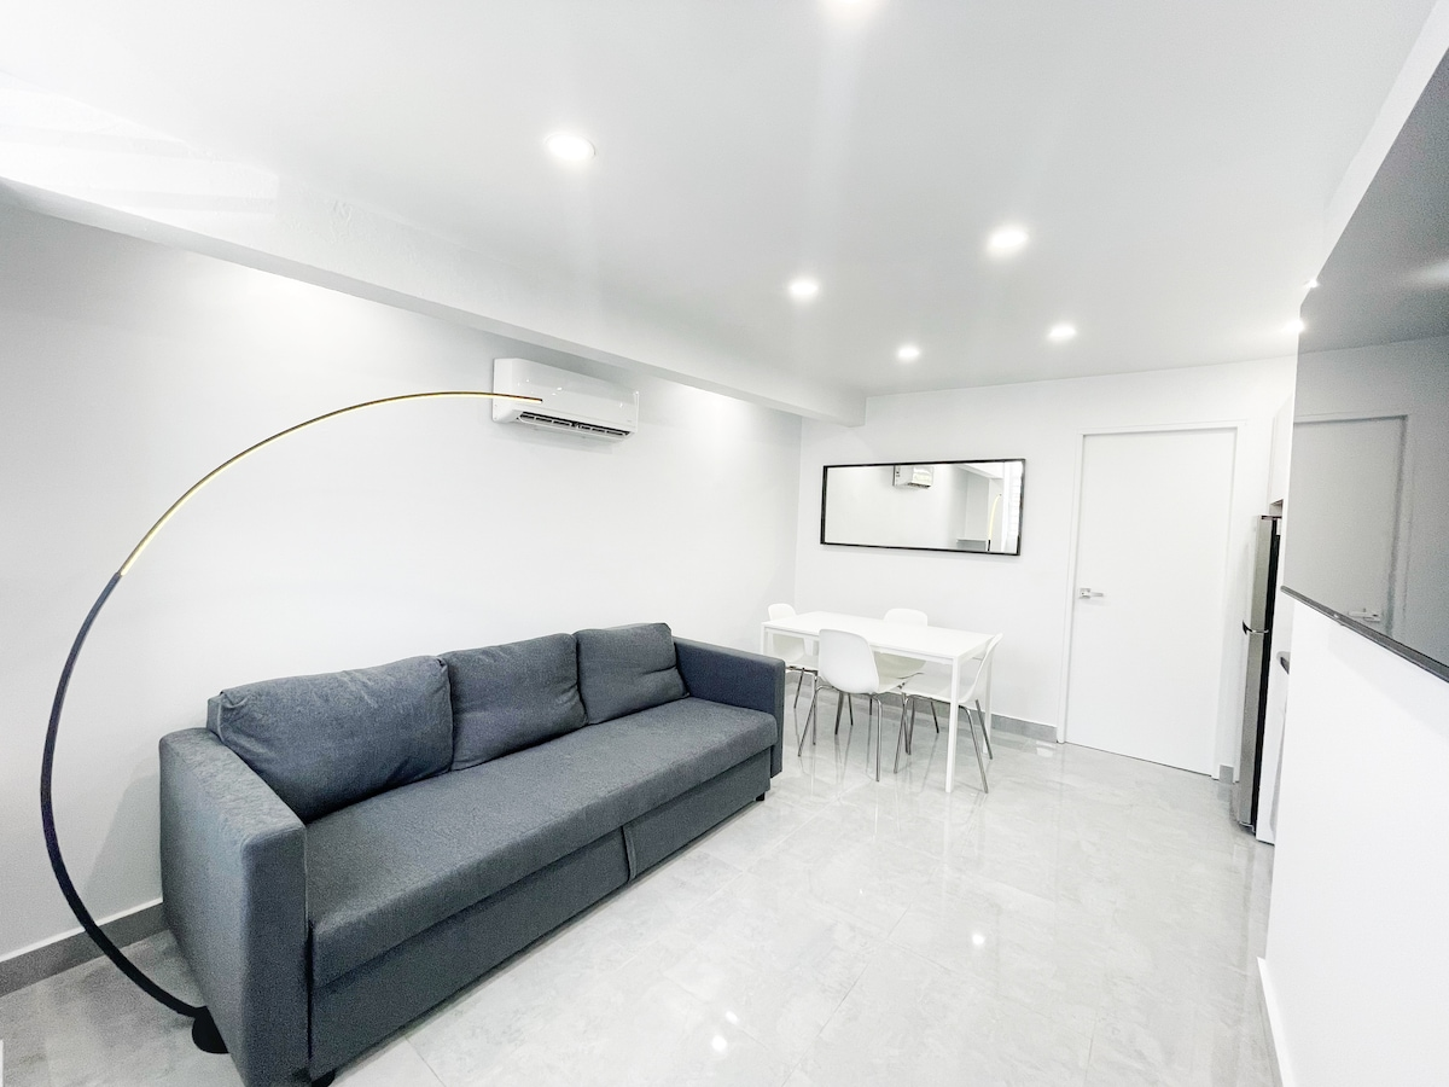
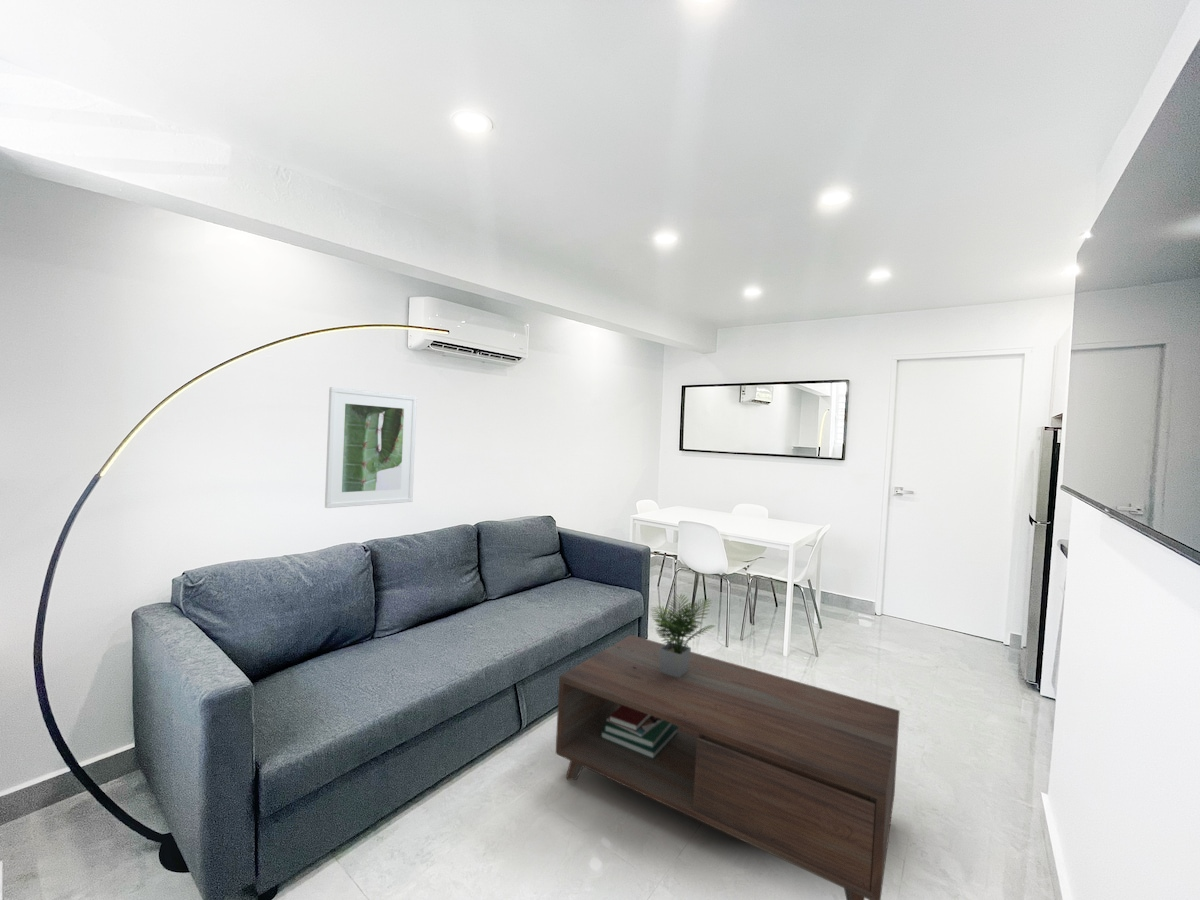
+ coffee table [555,593,901,900]
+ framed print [324,386,418,509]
